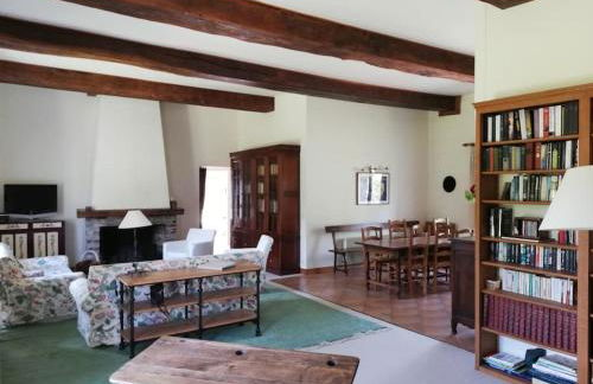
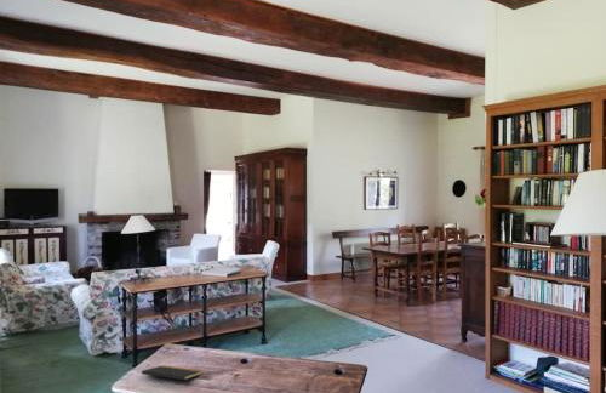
+ notepad [141,364,202,388]
